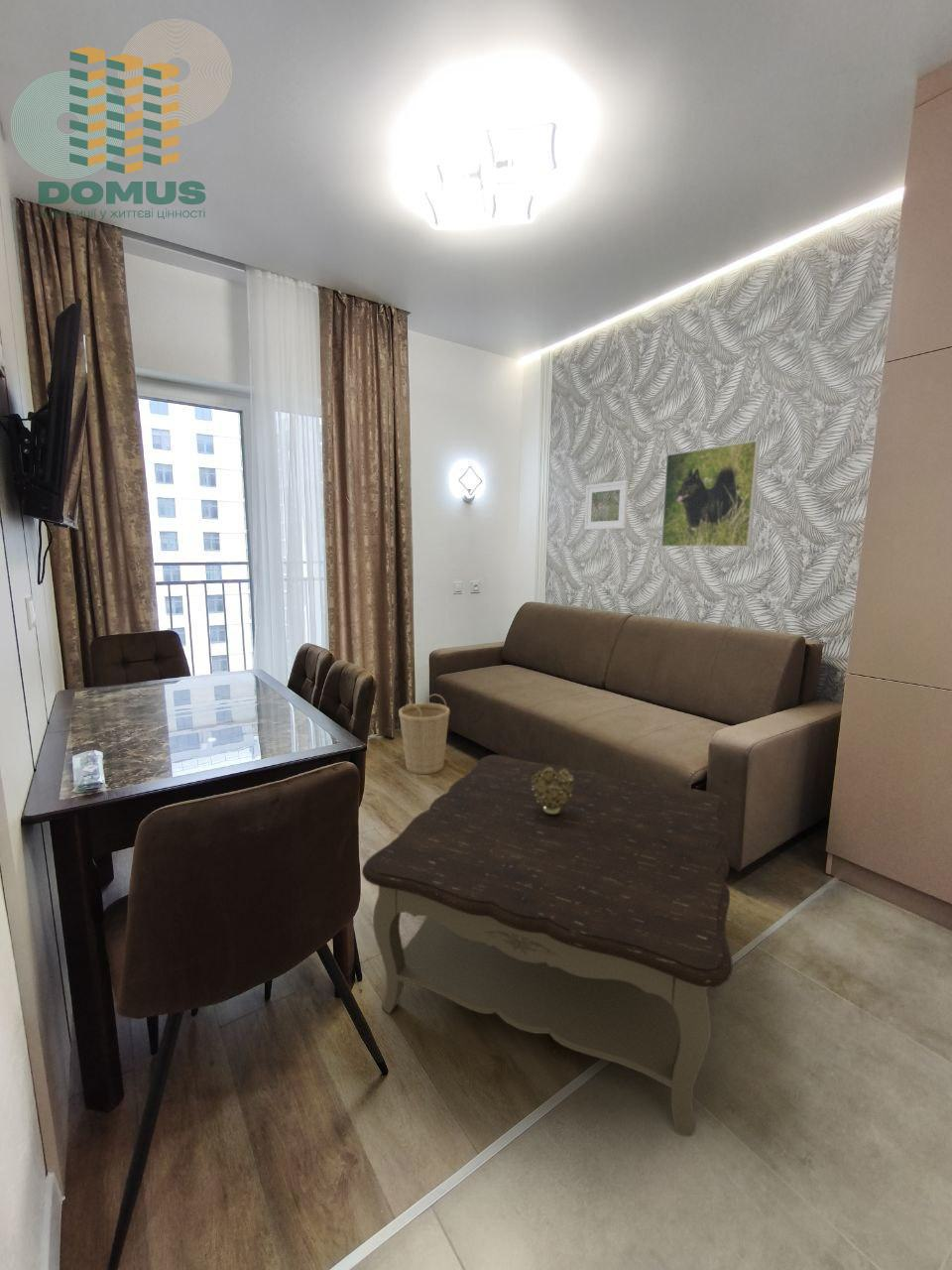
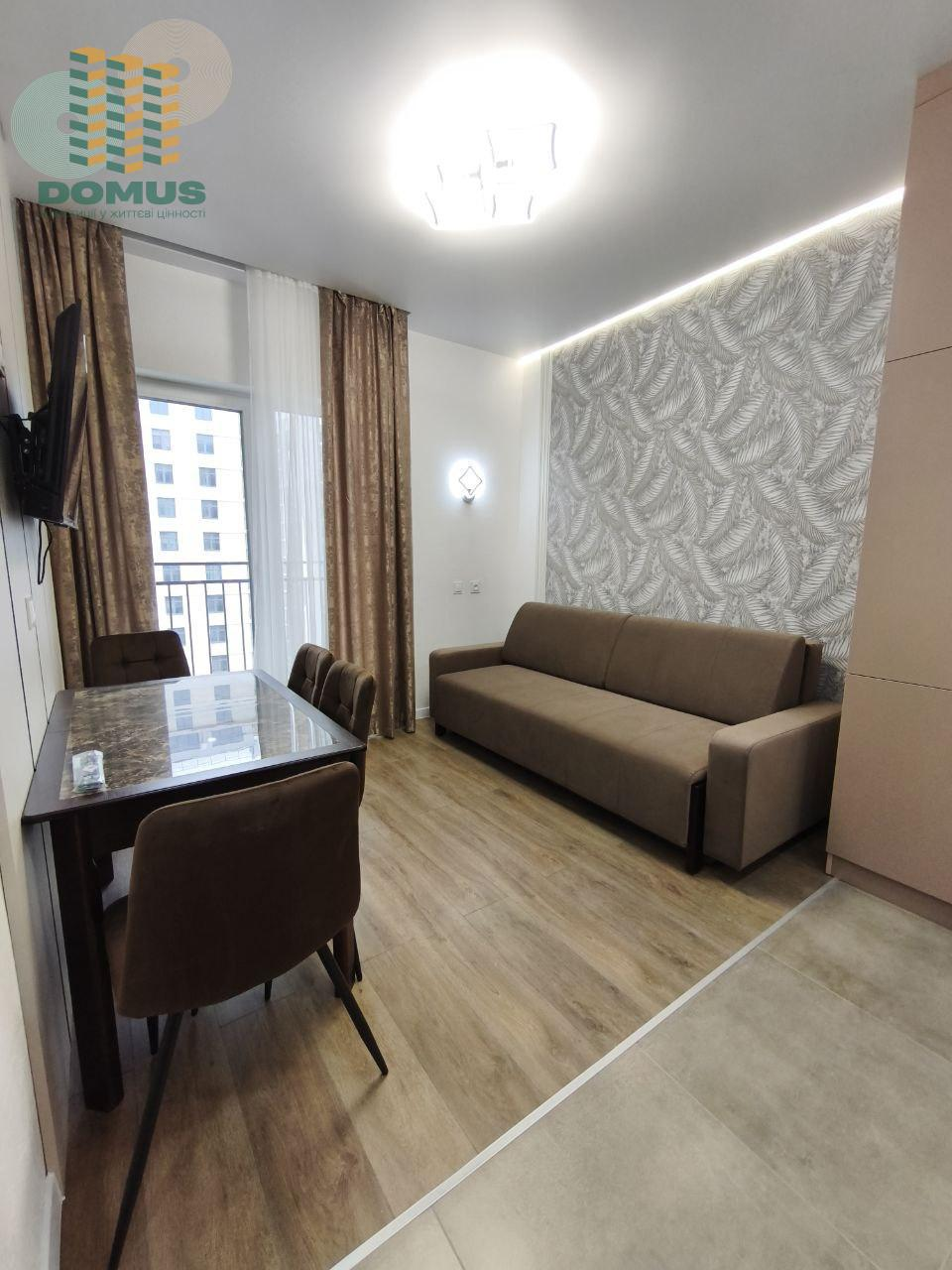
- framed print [584,479,630,531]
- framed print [660,440,761,548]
- coffee table [361,754,734,1138]
- decorative bowl [532,767,574,816]
- basket [398,694,451,775]
